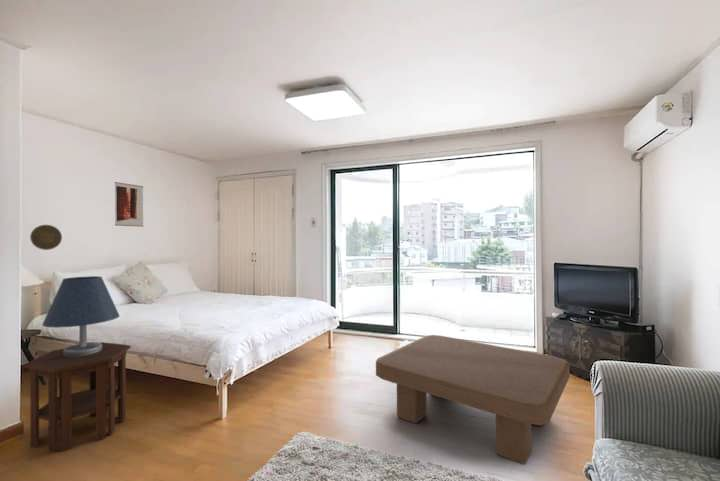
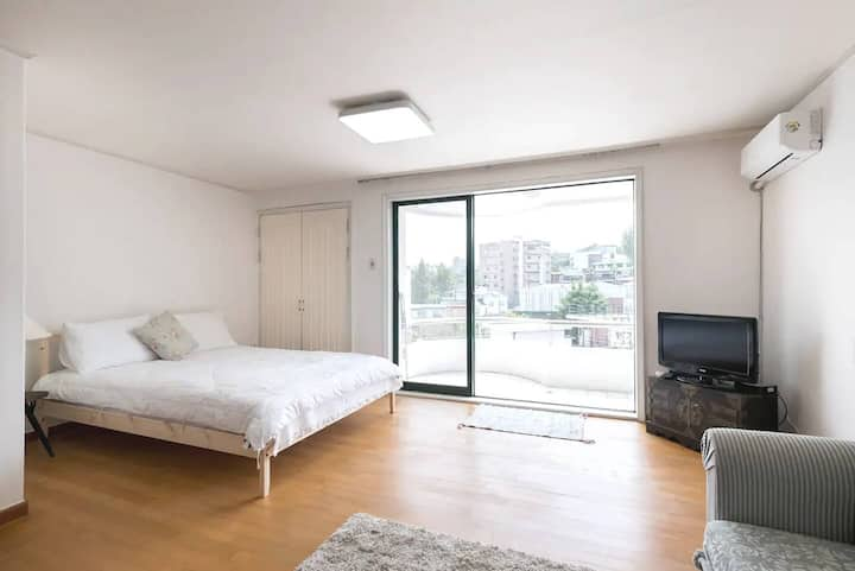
- table lamp [41,275,121,357]
- wall art [114,181,144,228]
- decorative plate [29,224,63,251]
- side table [22,341,132,454]
- coffee table [375,334,571,465]
